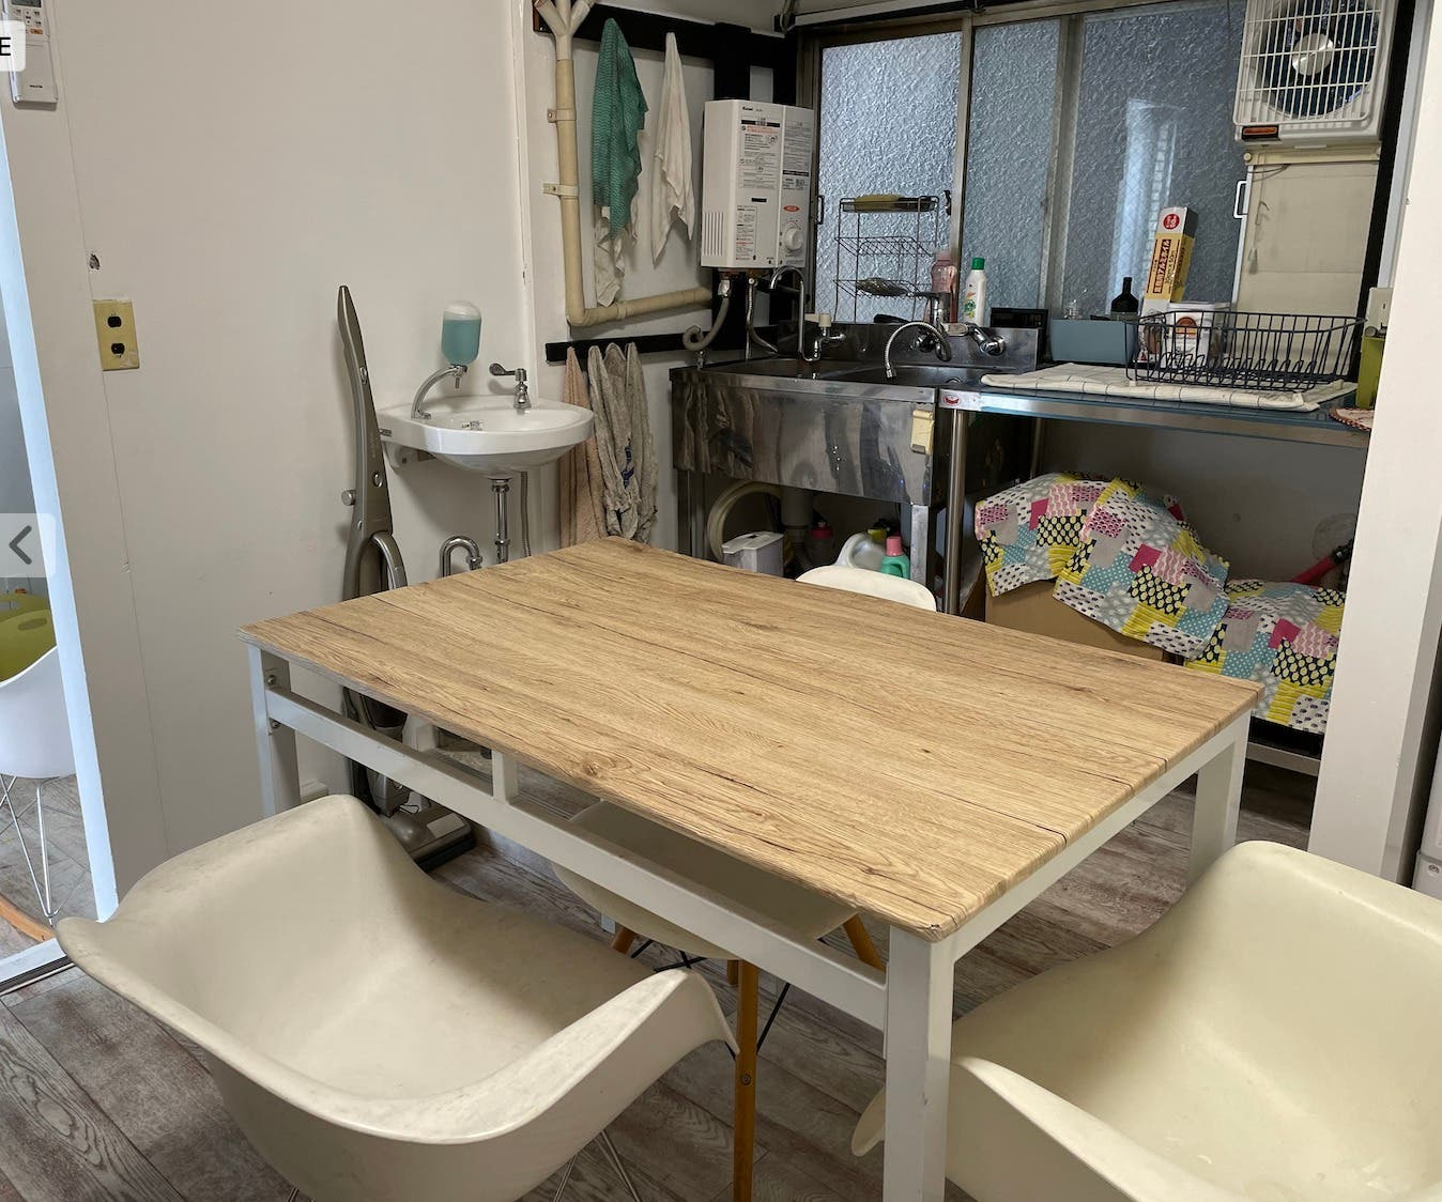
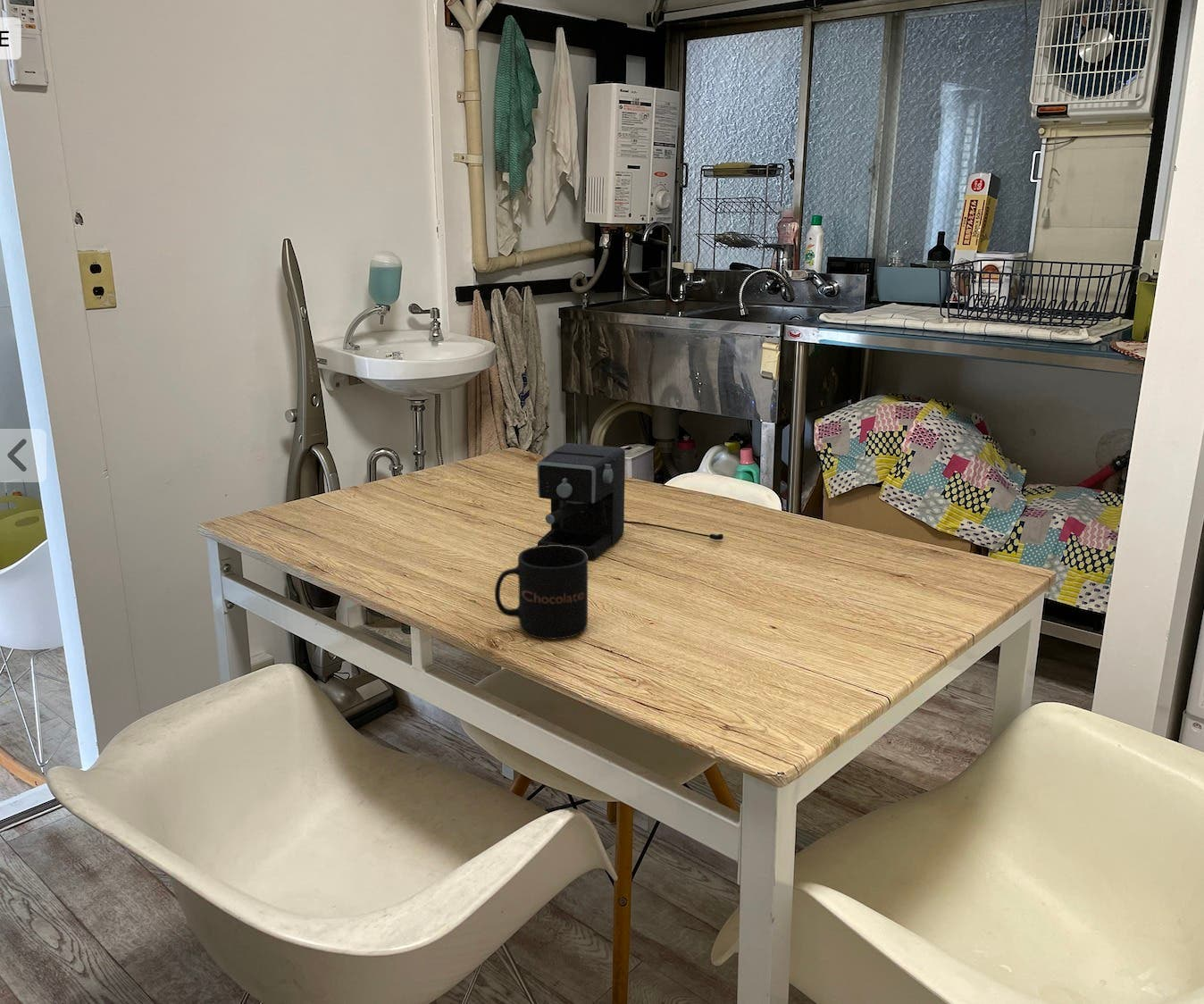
+ mug [494,545,589,640]
+ coffee maker [537,442,724,560]
